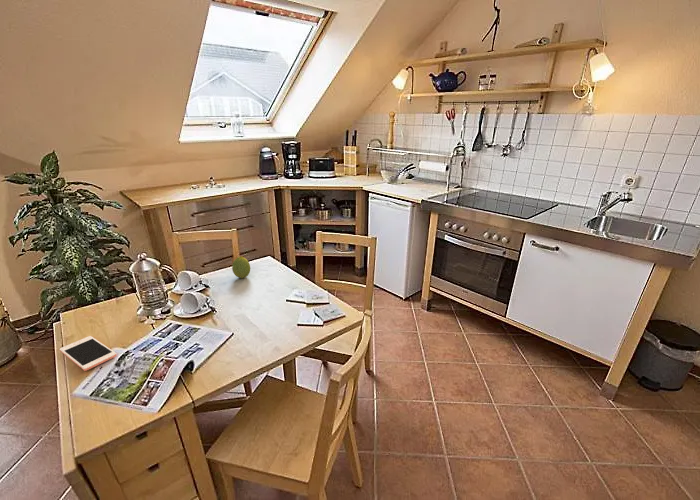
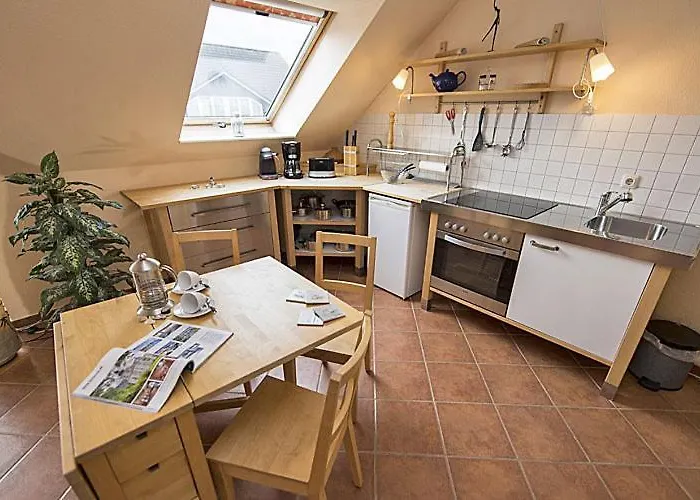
- fruit [231,256,251,280]
- cell phone [59,335,117,372]
